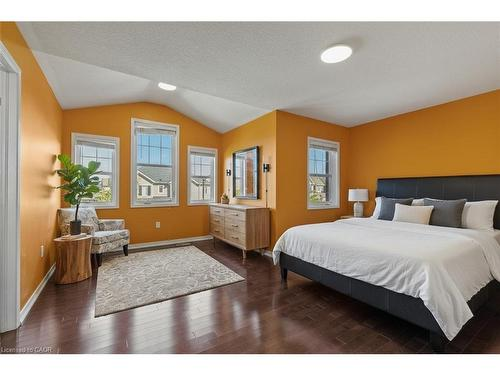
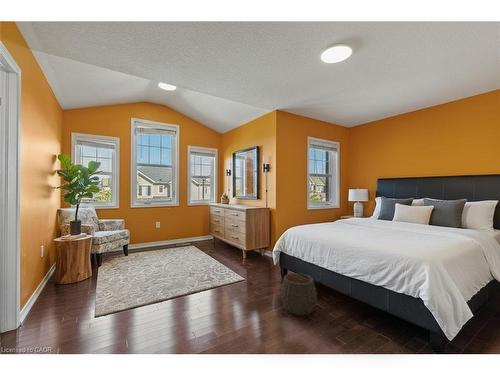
+ woven basket [280,272,318,316]
